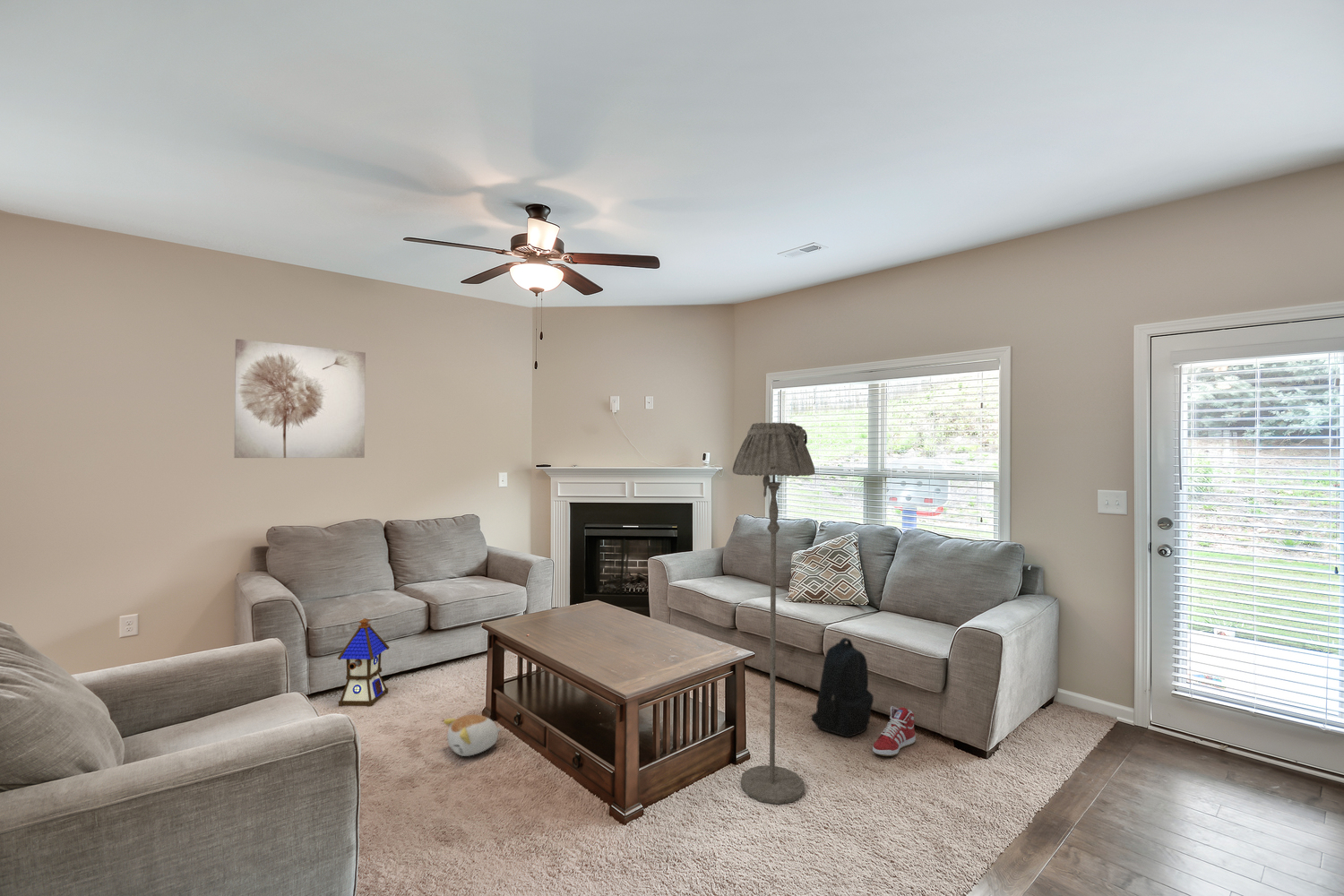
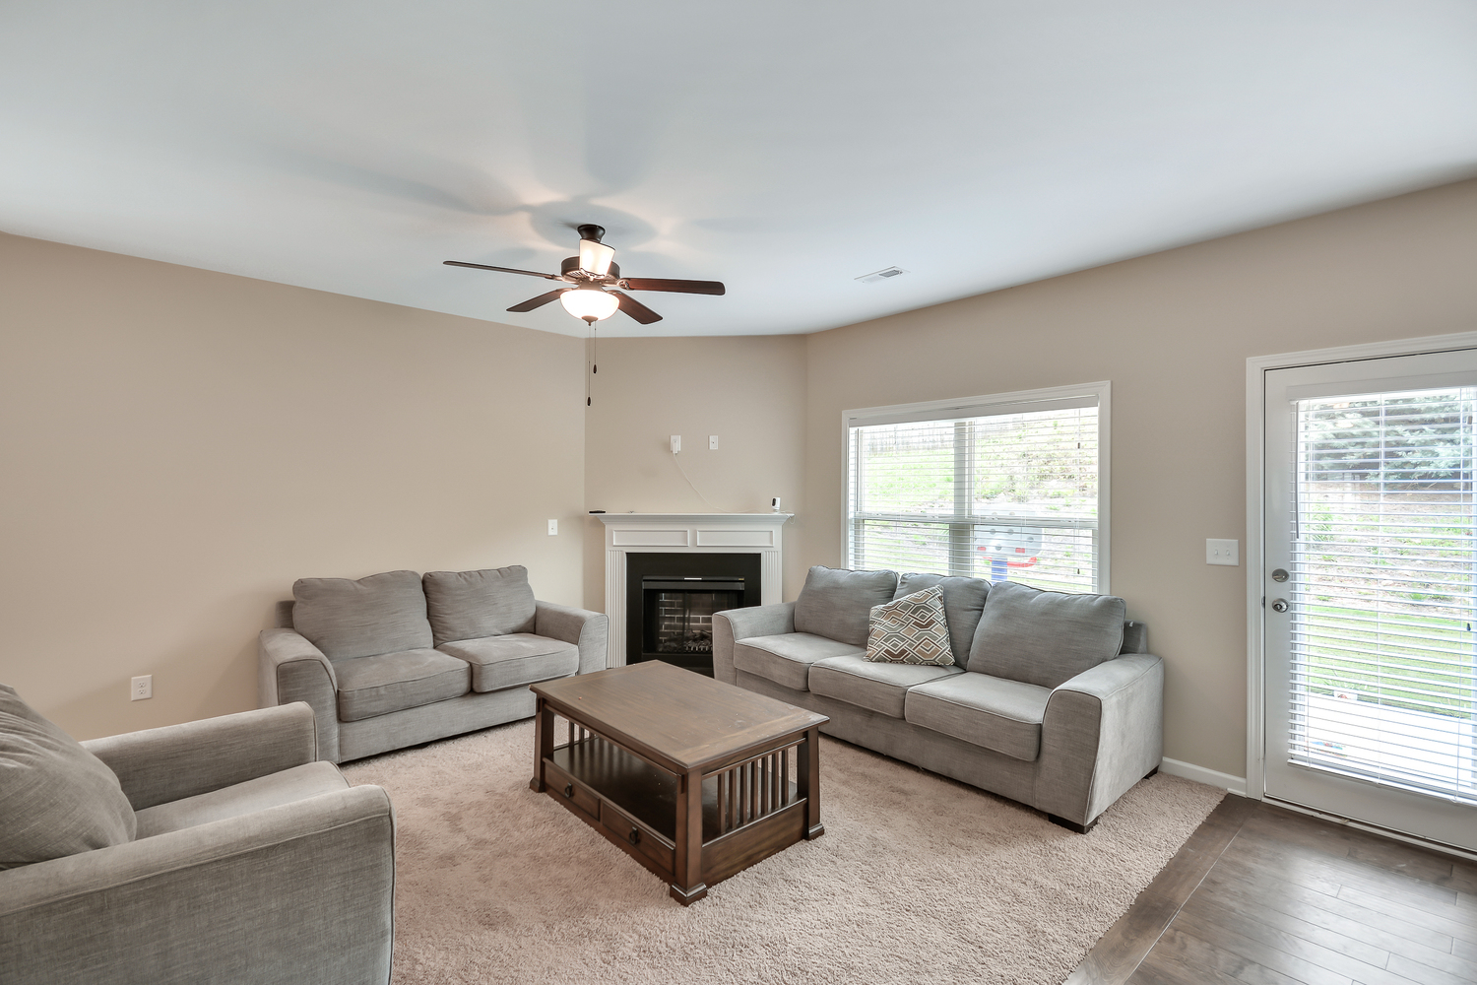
- wall art [234,339,366,459]
- floor lamp [732,422,816,805]
- sneaker [872,705,917,757]
- plush toy [443,713,503,757]
- toy house [337,617,391,708]
- backpack [811,637,874,738]
